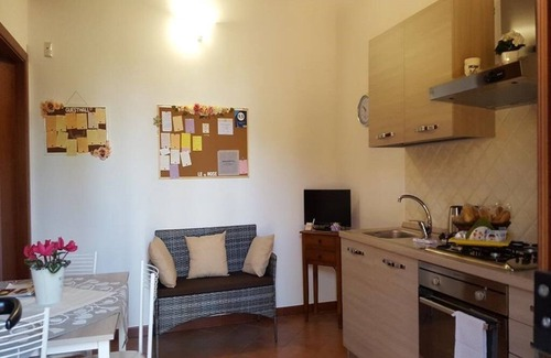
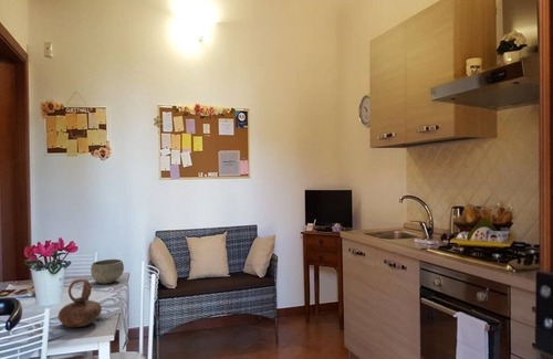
+ teapot [58,277,103,328]
+ bowl [90,258,125,285]
